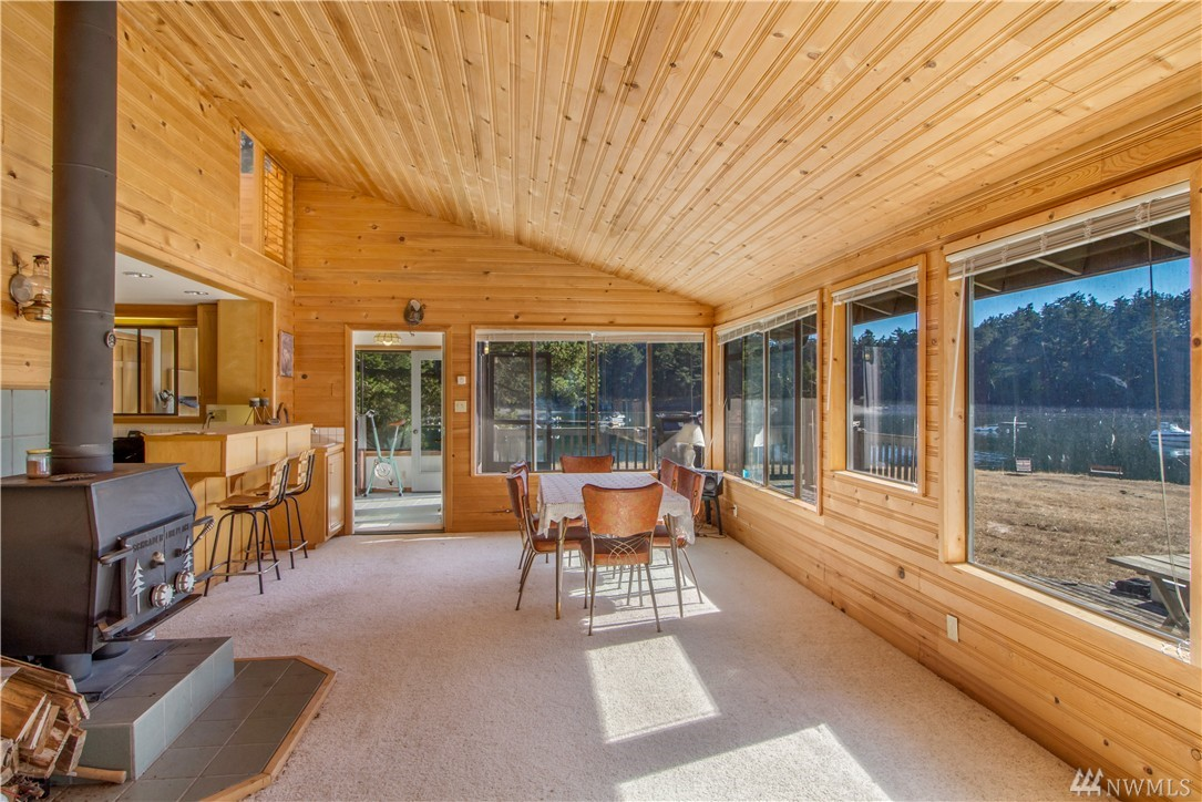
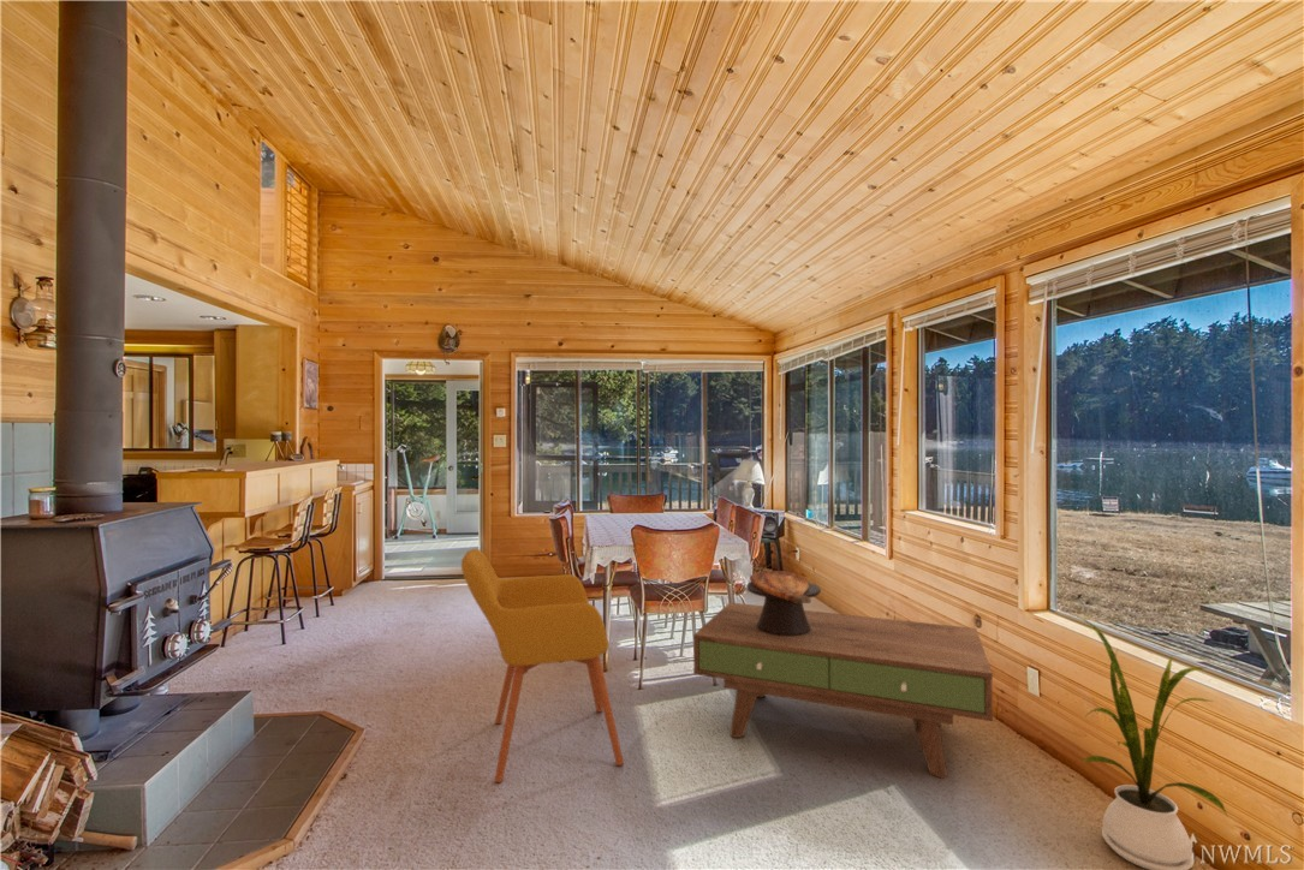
+ house plant [1072,613,1228,870]
+ armchair [460,548,625,783]
+ coffee table [692,601,994,780]
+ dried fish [745,570,822,636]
